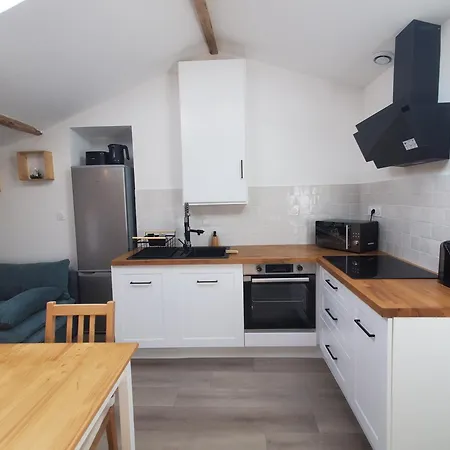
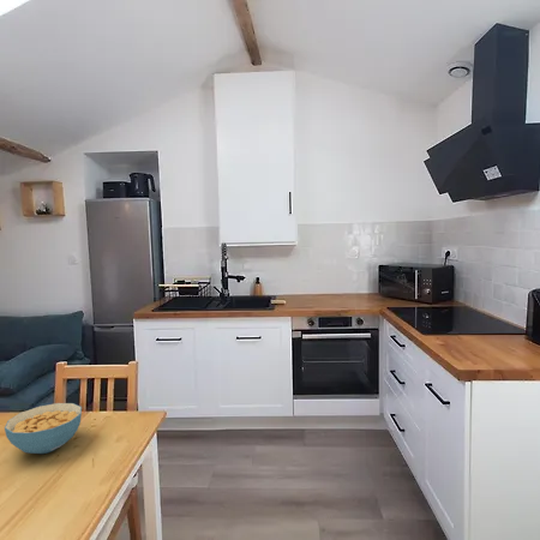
+ cereal bowl [4,402,83,455]
